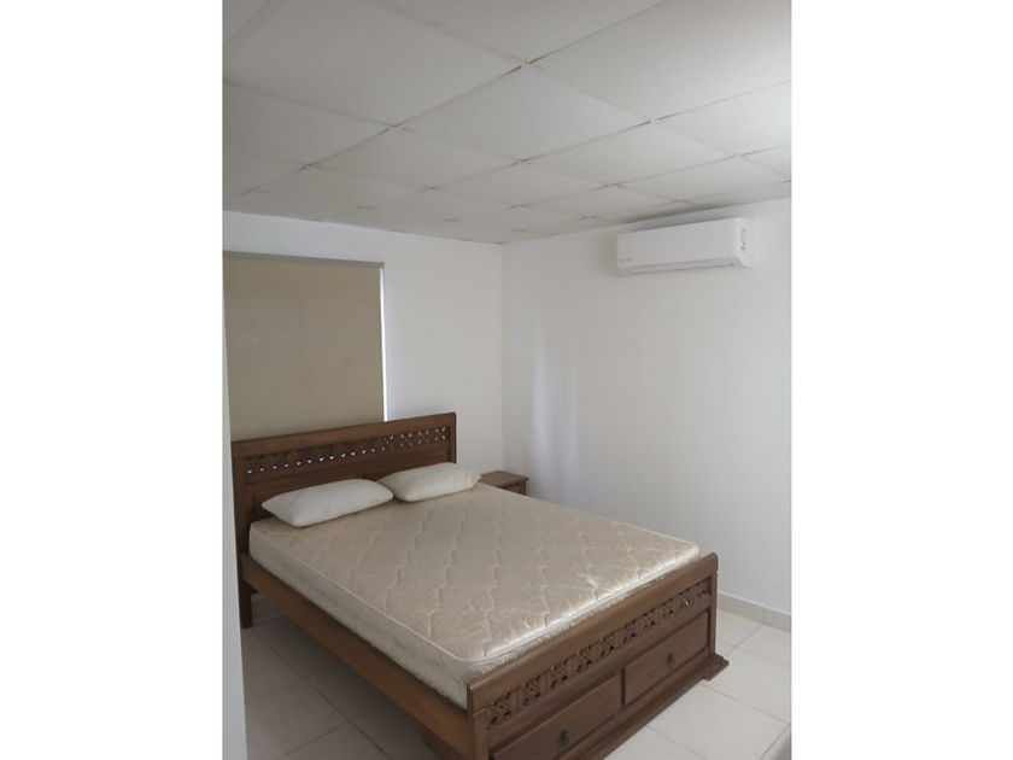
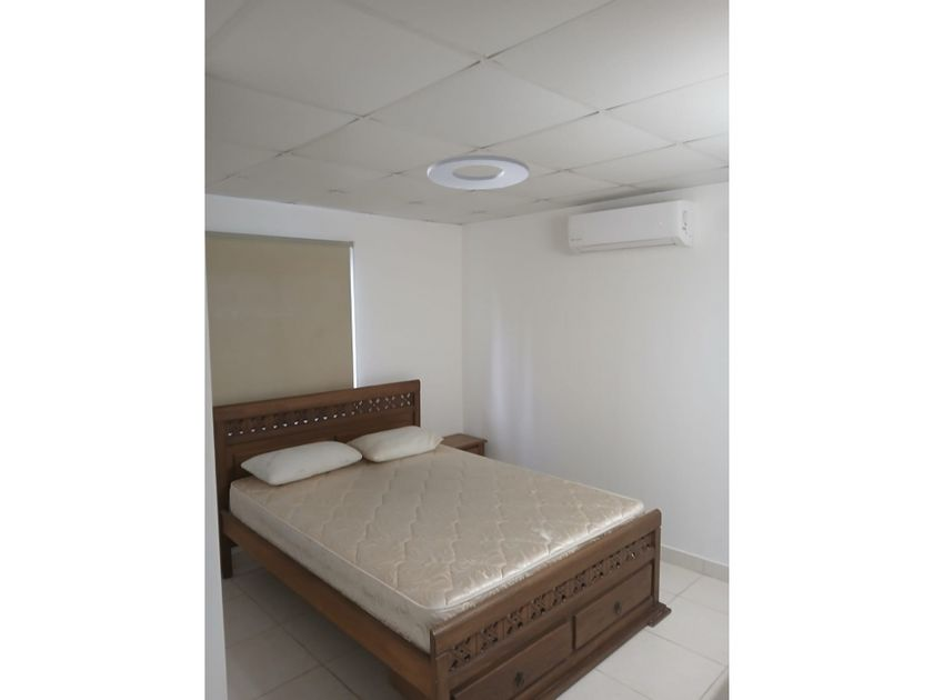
+ ceiling light [427,153,530,191]
